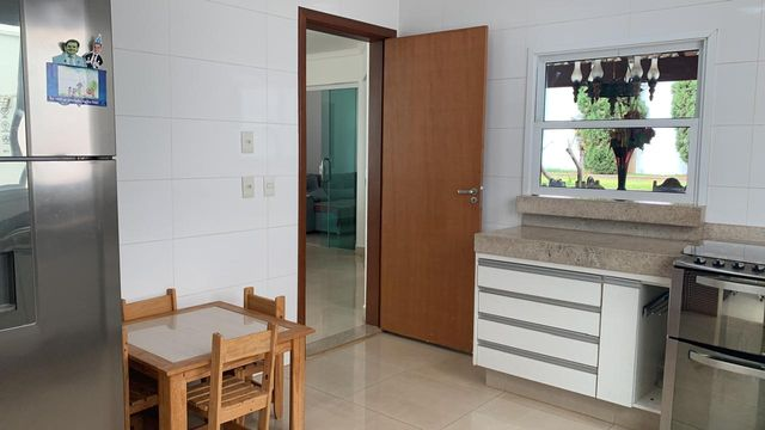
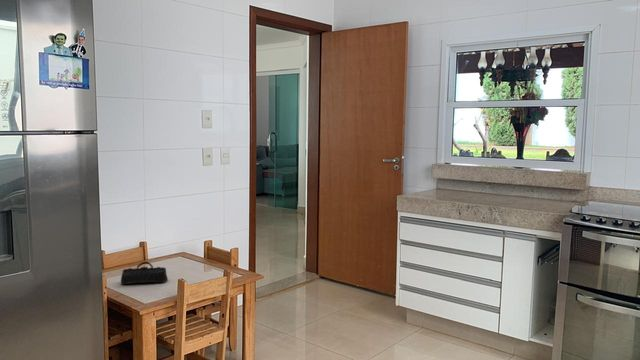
+ pencil case [120,261,169,285]
